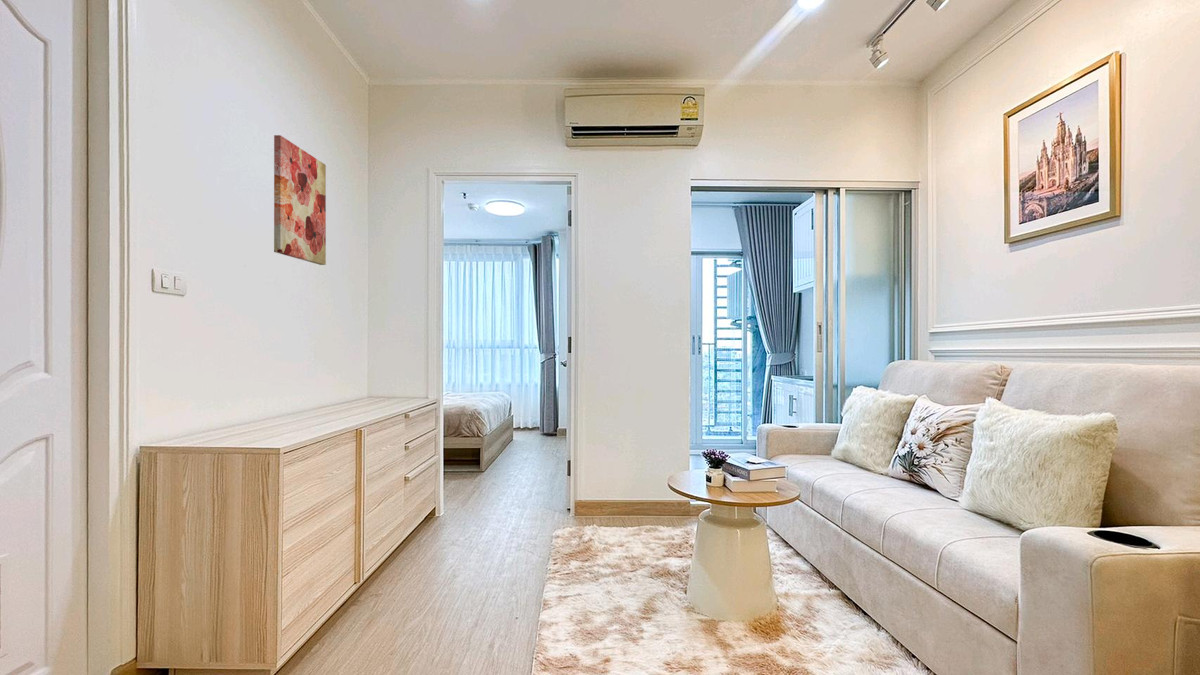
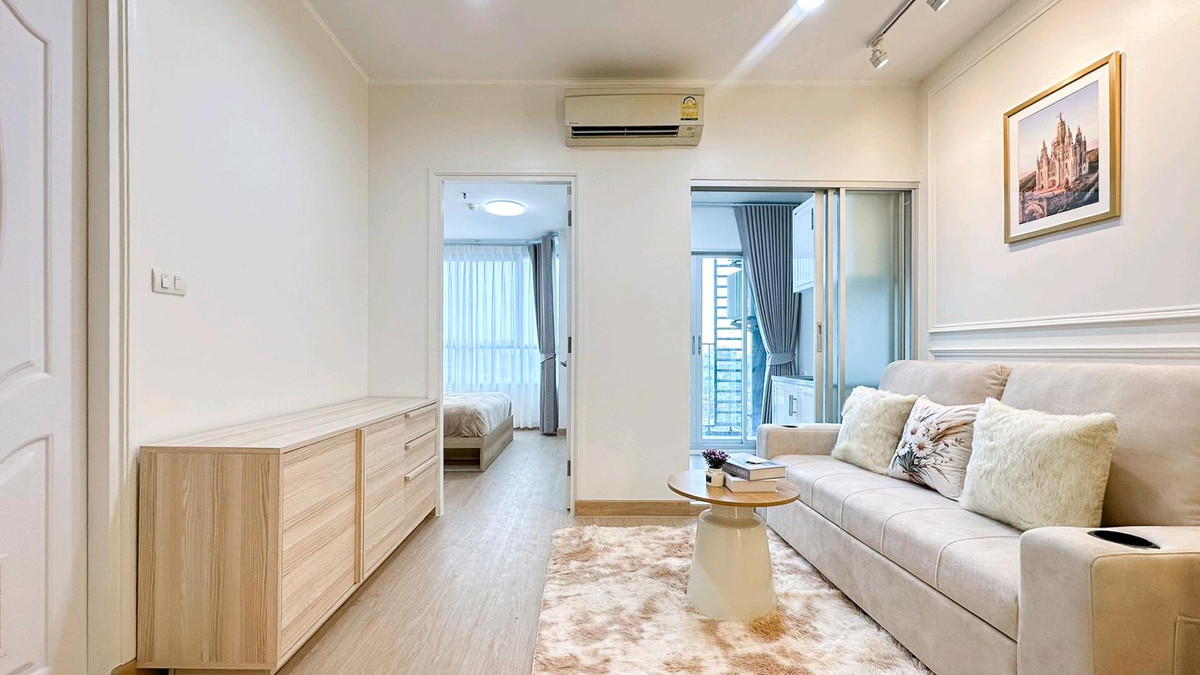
- wall art [273,134,327,266]
